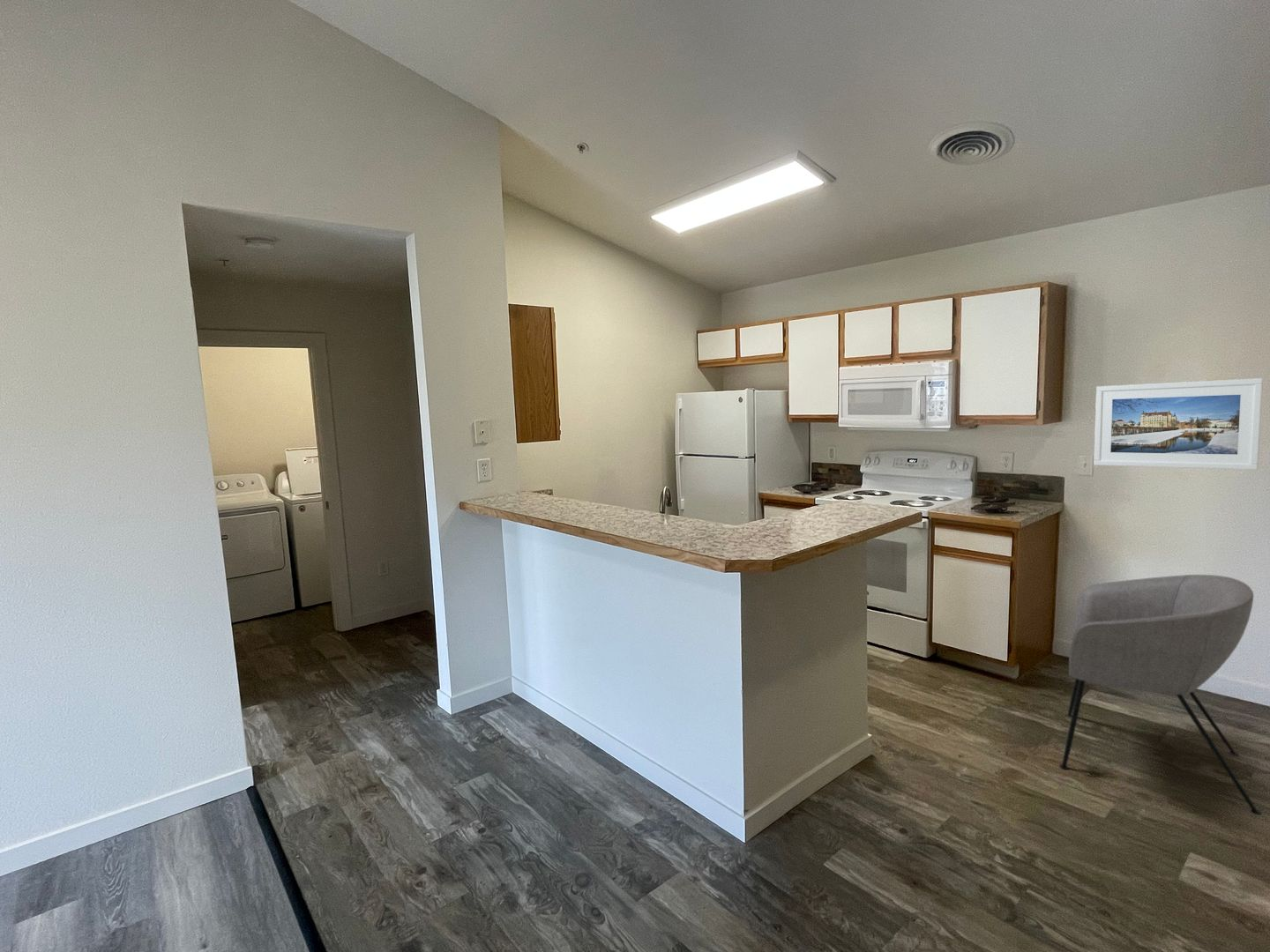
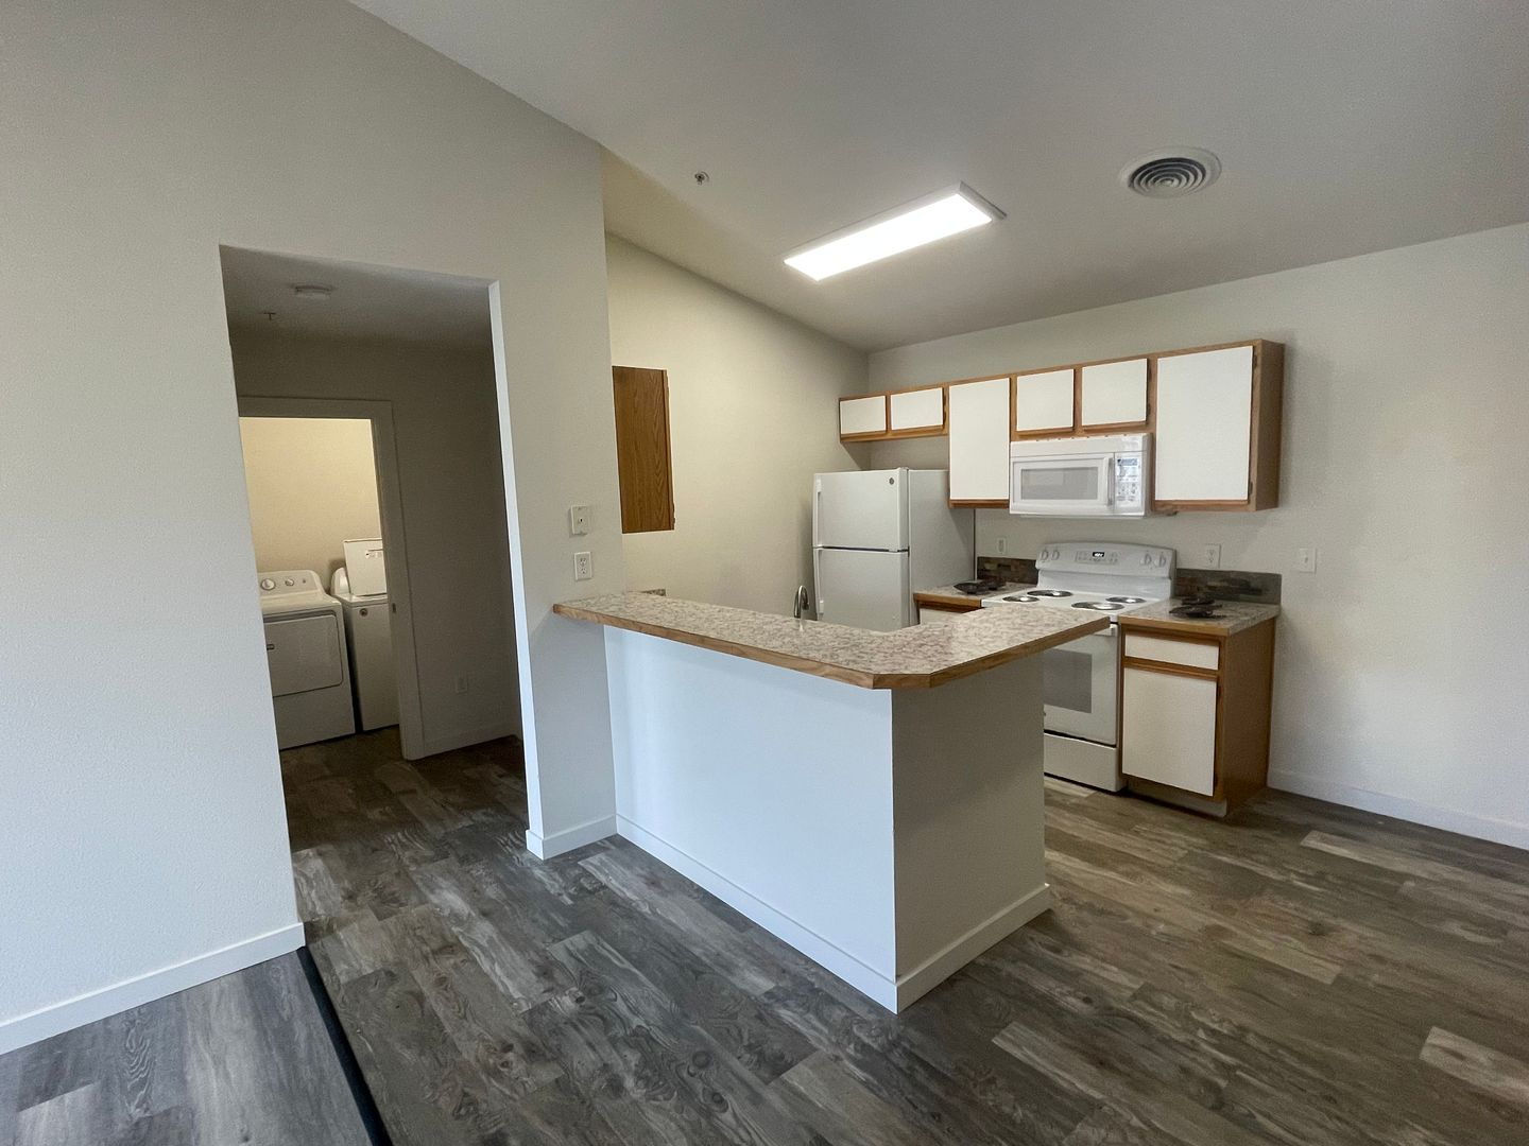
- armchair [1059,574,1263,816]
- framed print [1094,377,1264,471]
